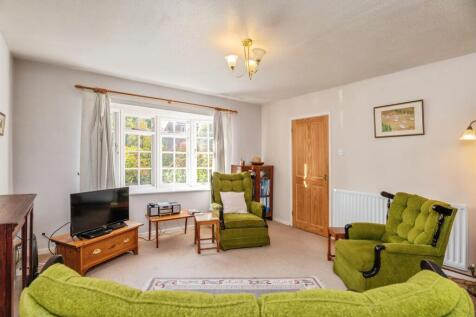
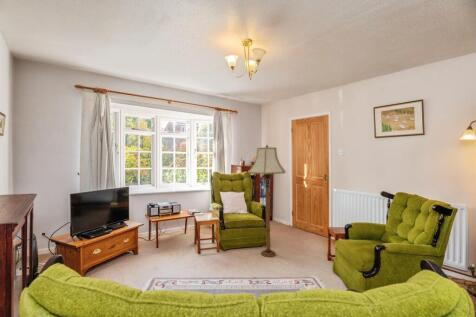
+ floor lamp [247,145,286,258]
